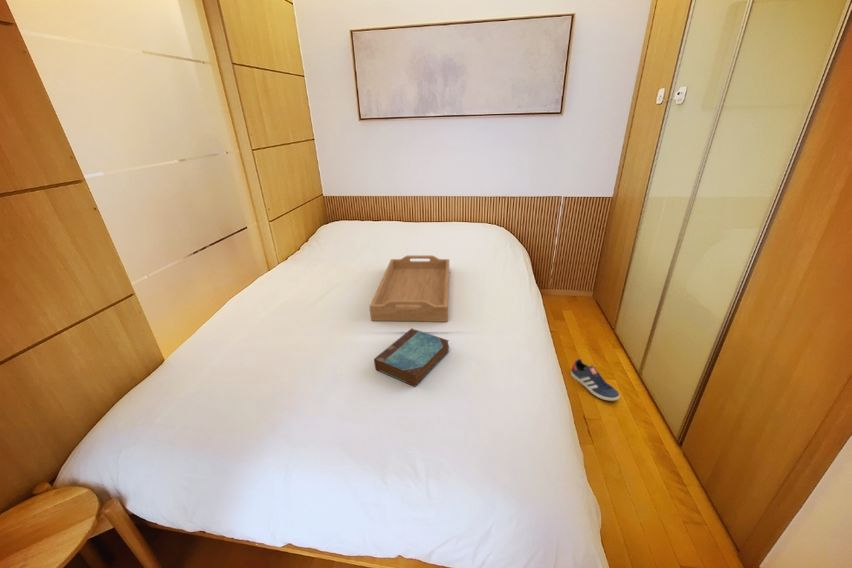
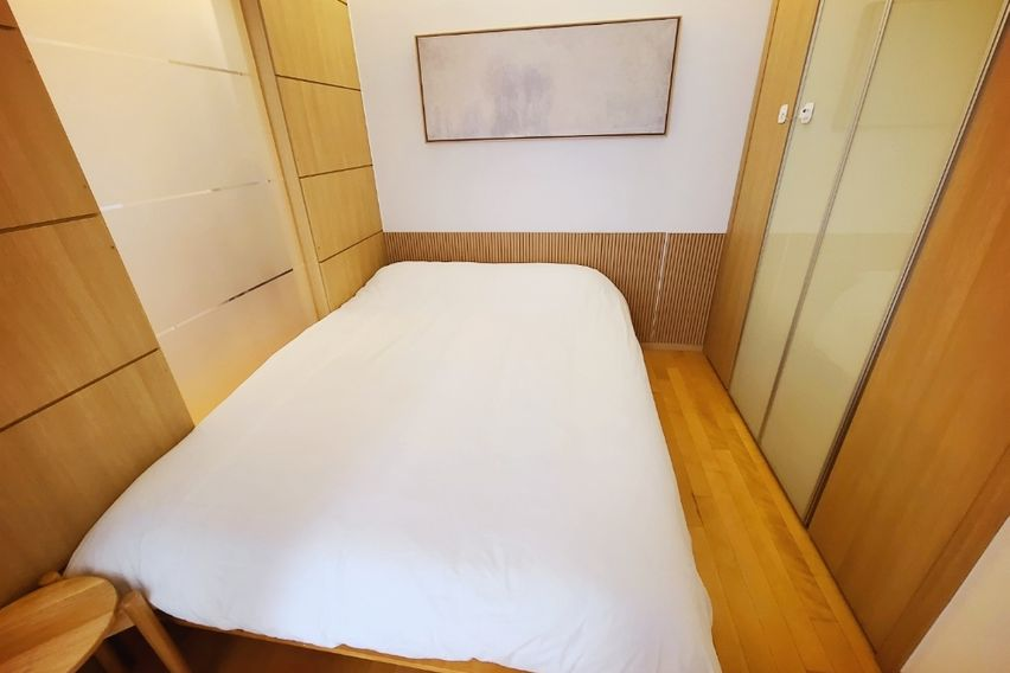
- book [373,327,450,388]
- sneaker [570,358,621,402]
- serving tray [369,255,450,323]
